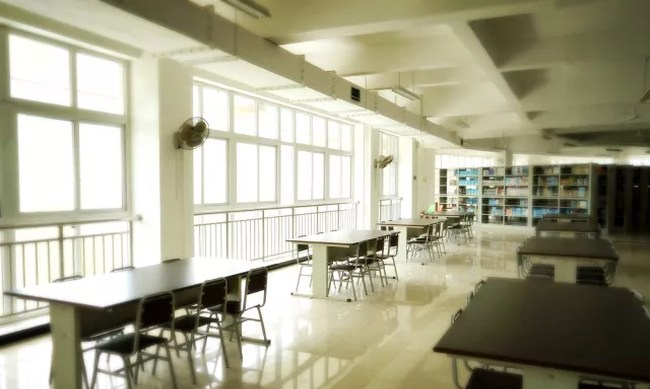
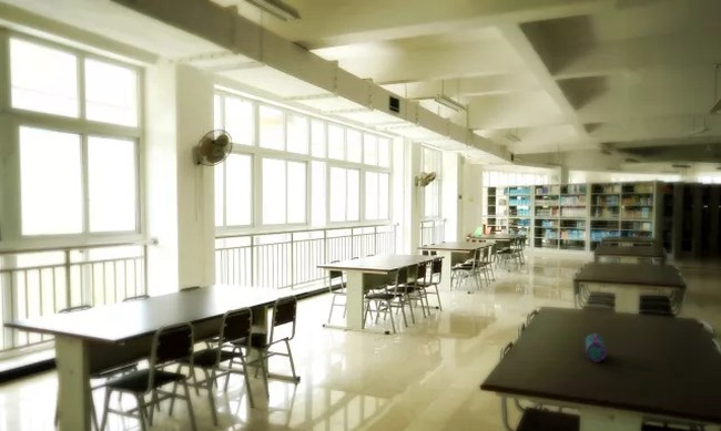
+ pencil case [583,332,608,363]
